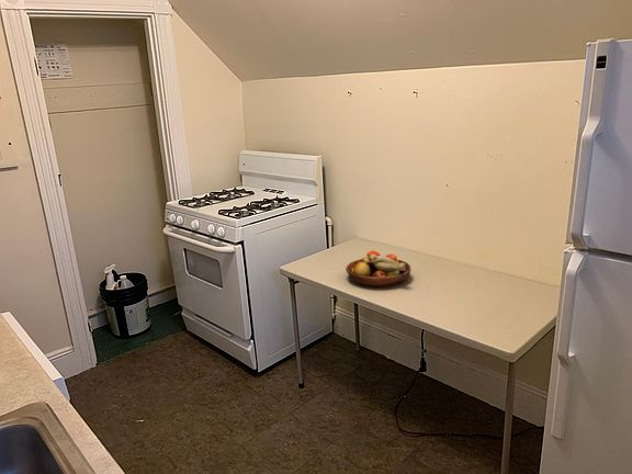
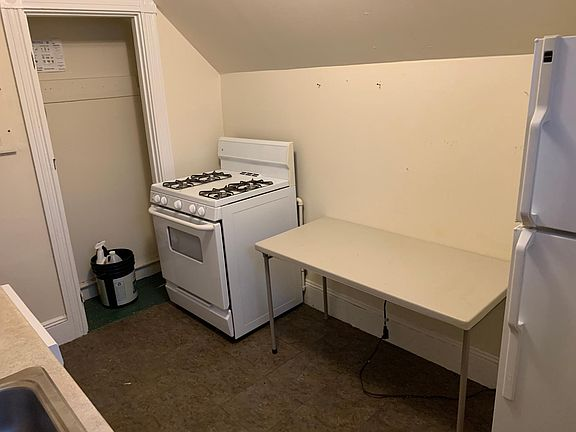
- fruit bowl [345,250,411,287]
